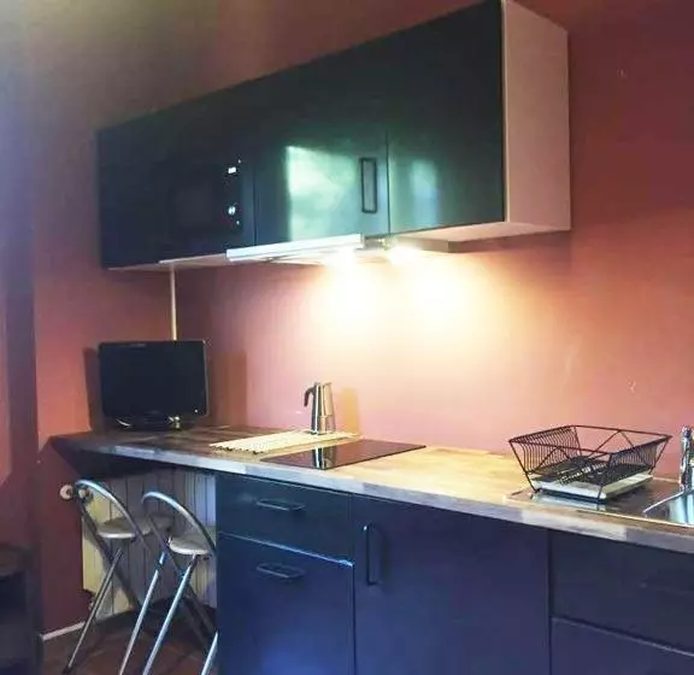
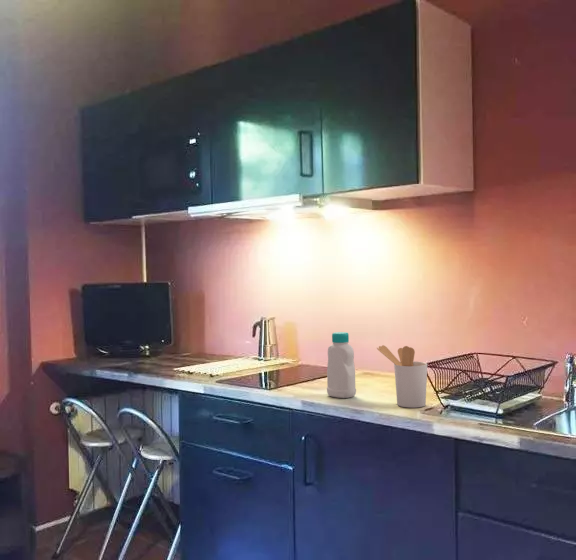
+ utensil holder [376,344,428,409]
+ bottle [326,331,357,399]
